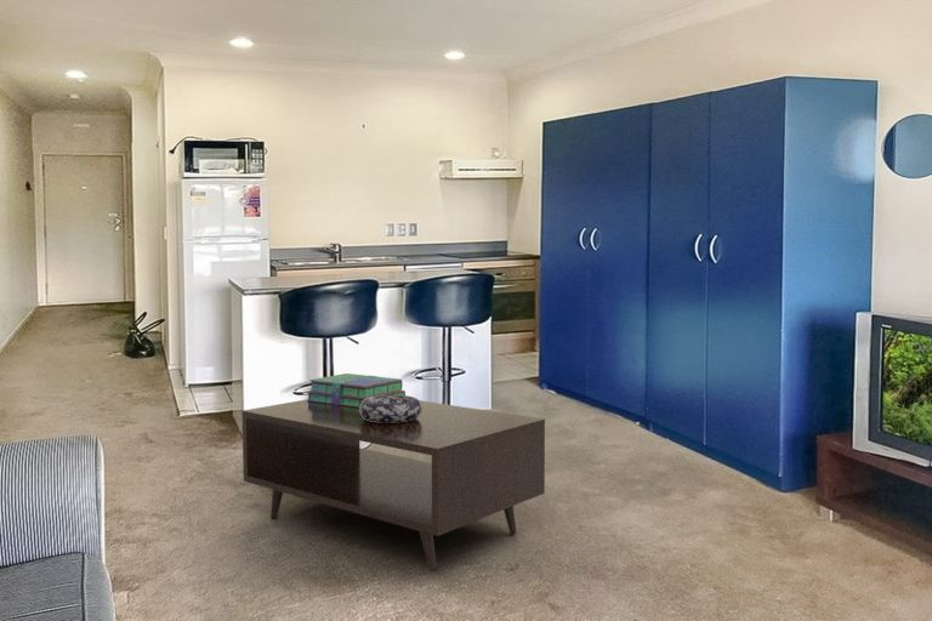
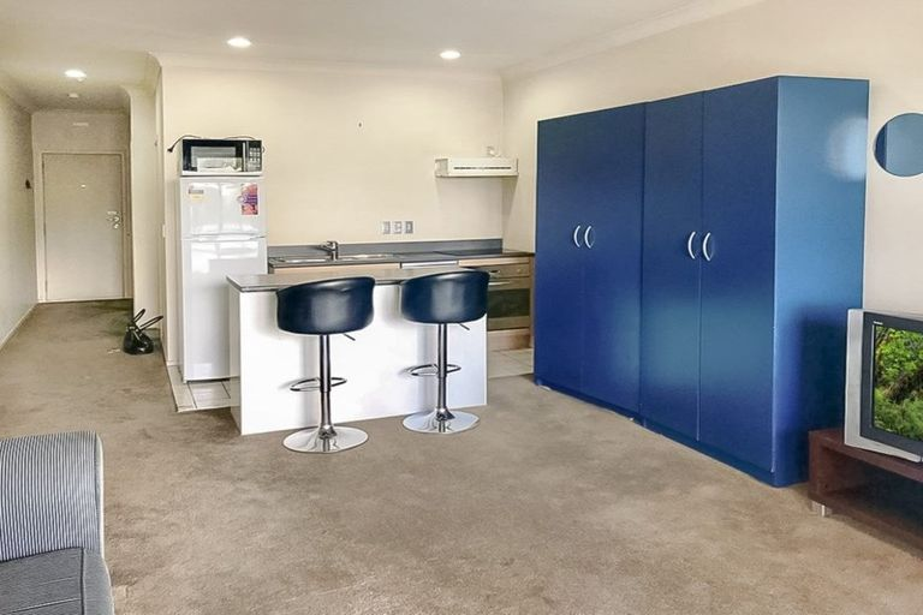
- stack of books [306,372,407,408]
- decorative bowl [359,394,422,423]
- coffee table [241,398,546,571]
